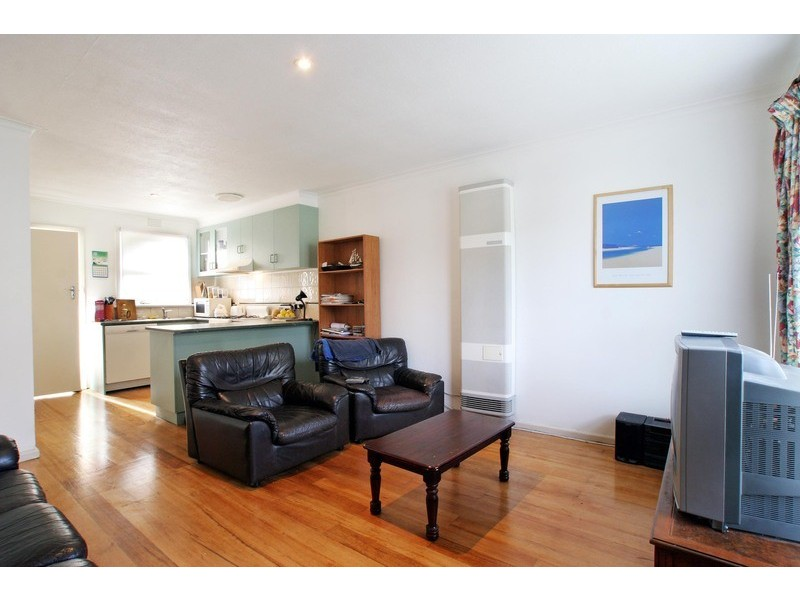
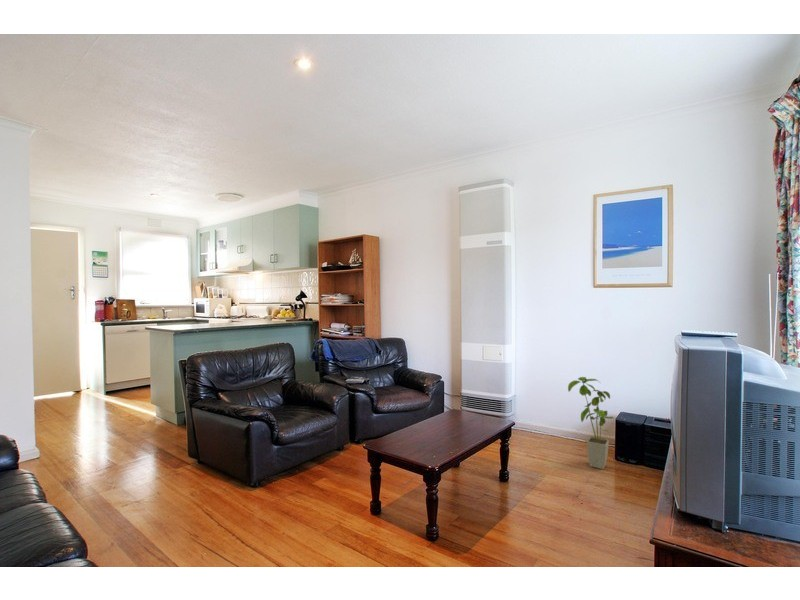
+ house plant [567,376,615,470]
